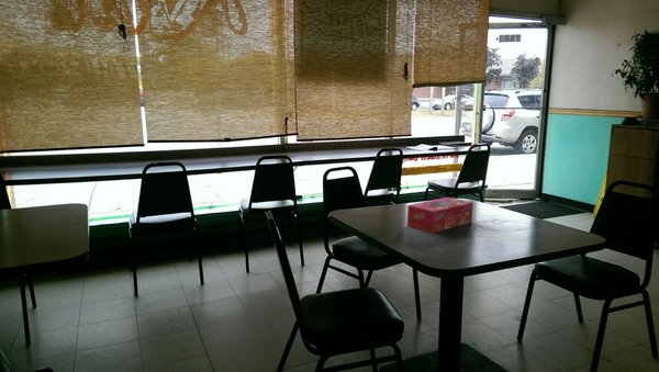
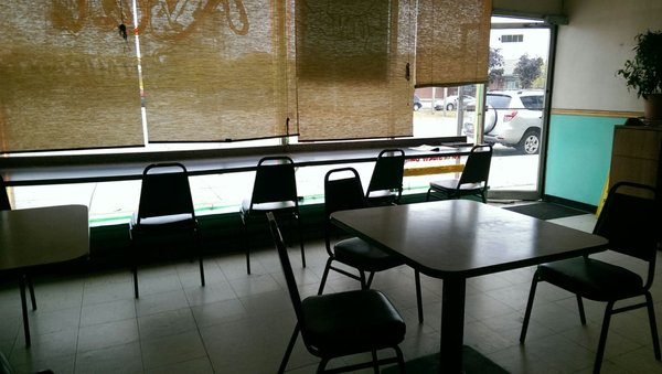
- tissue box [406,196,474,234]
